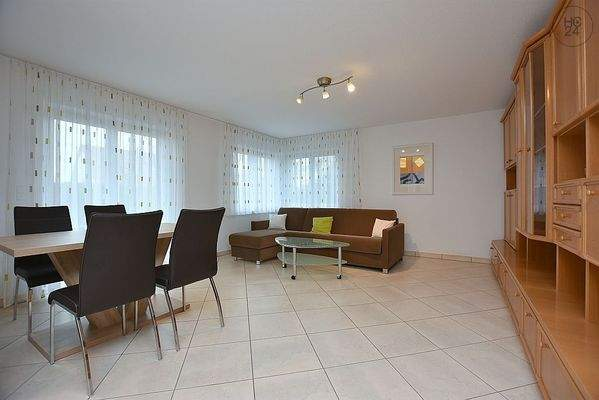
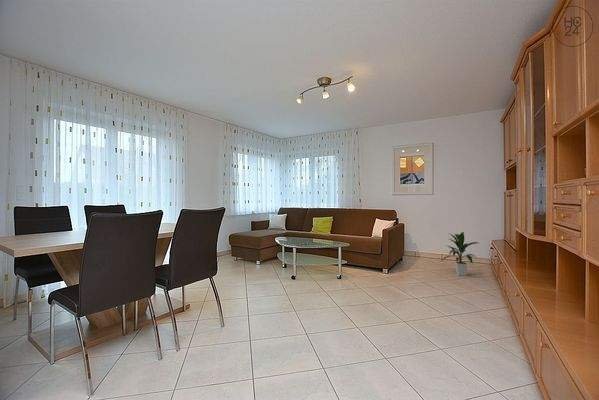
+ indoor plant [441,231,480,277]
